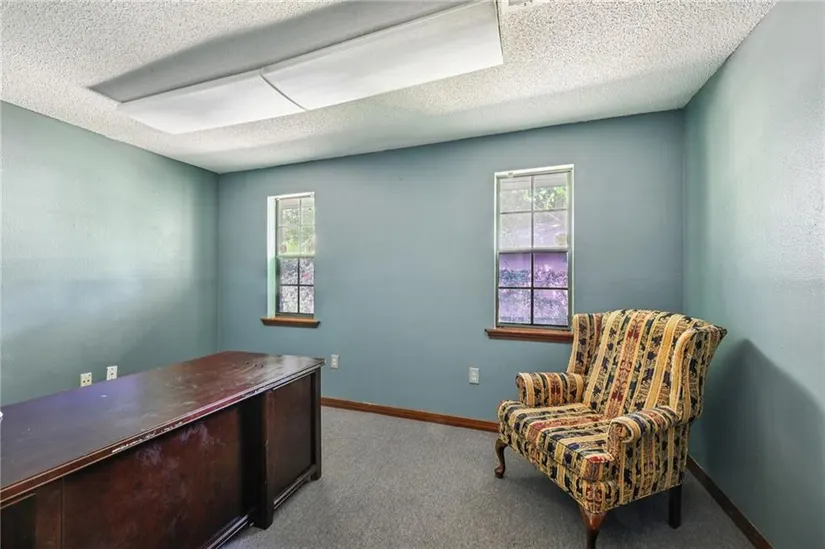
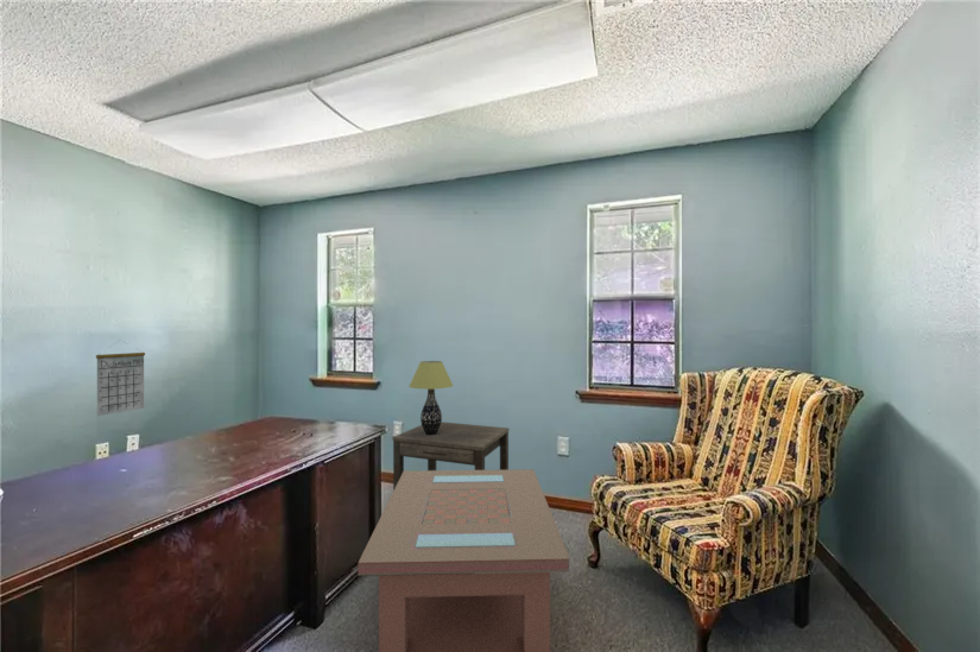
+ calendar [95,340,146,417]
+ side table [392,420,510,490]
+ table lamp [407,360,454,435]
+ coffee table [358,468,570,652]
